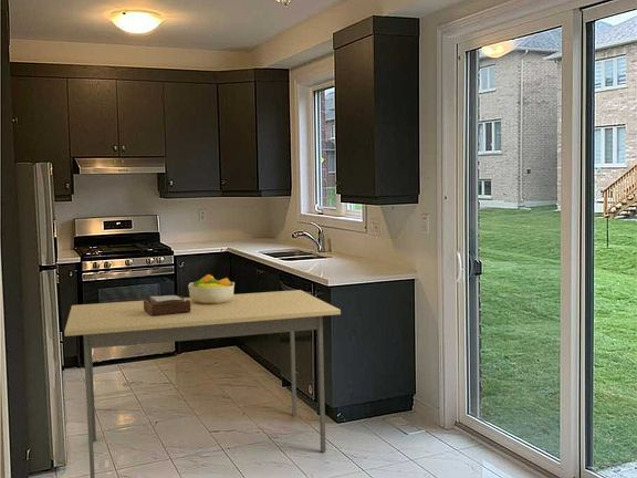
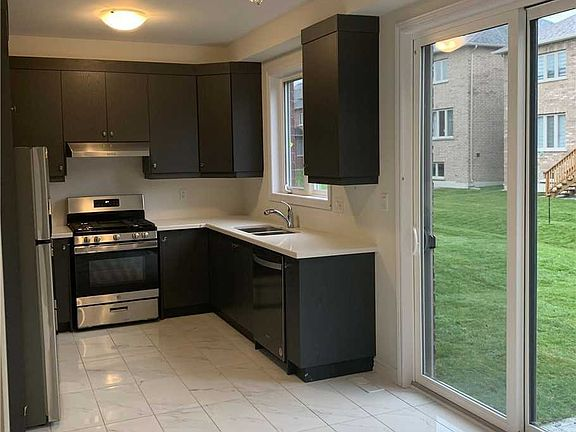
- dining table [63,289,342,478]
- fruit bowl [187,273,236,304]
- napkin holder [143,294,191,316]
